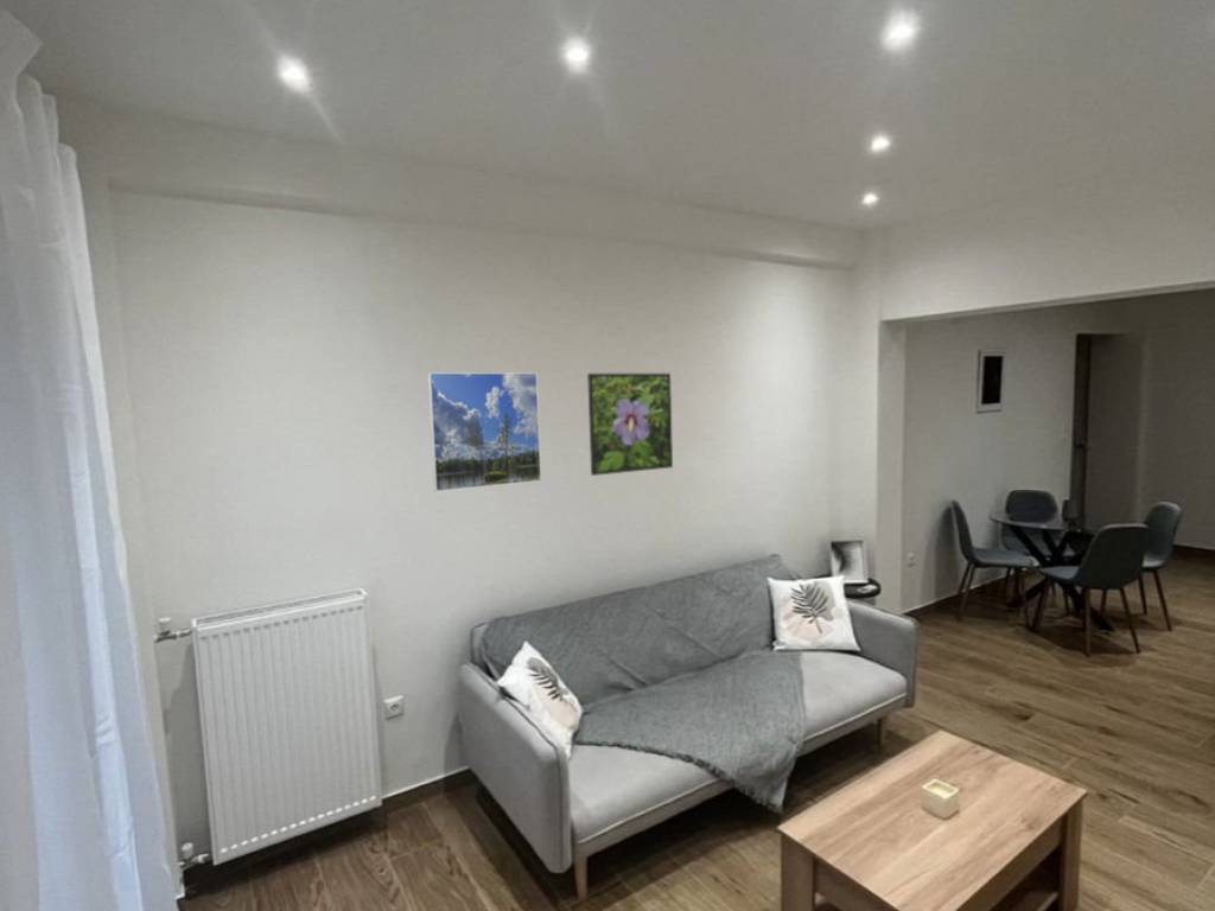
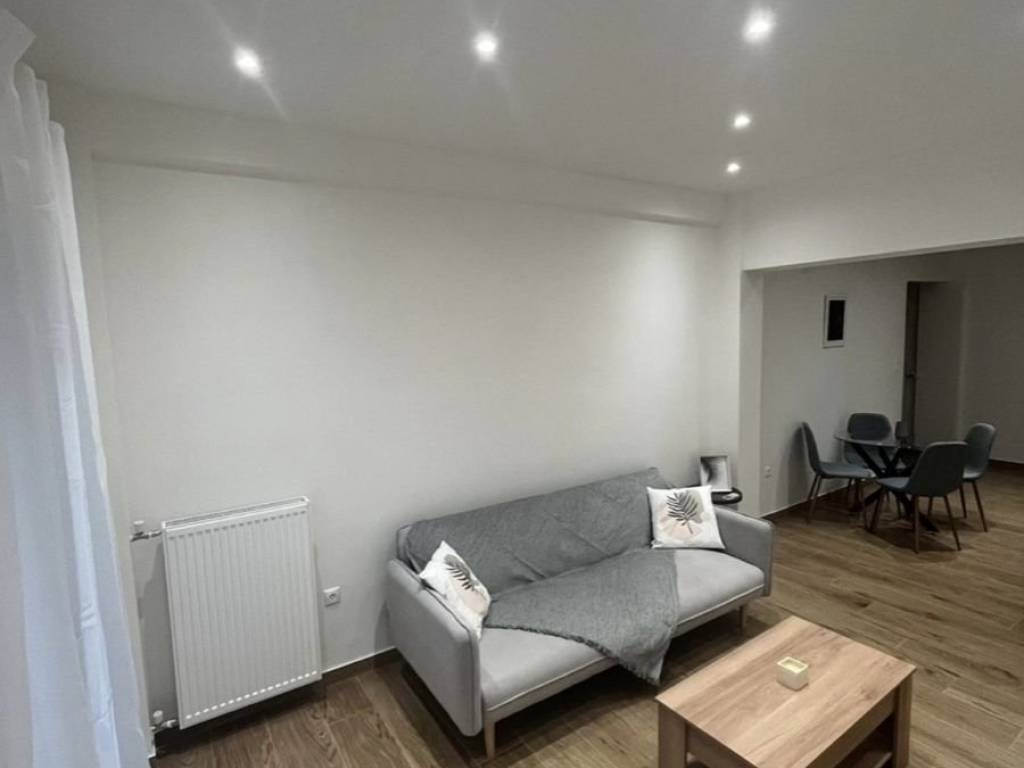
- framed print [586,372,674,477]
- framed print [426,371,542,492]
